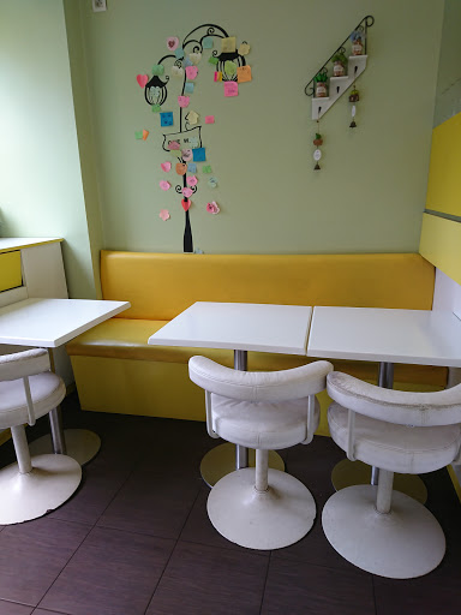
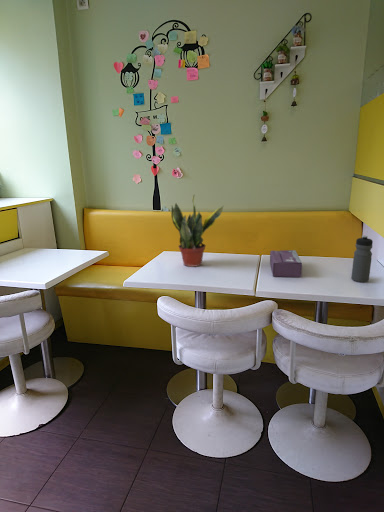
+ tissue box [269,249,303,278]
+ potted plant [170,195,224,268]
+ water bottle [351,235,374,283]
